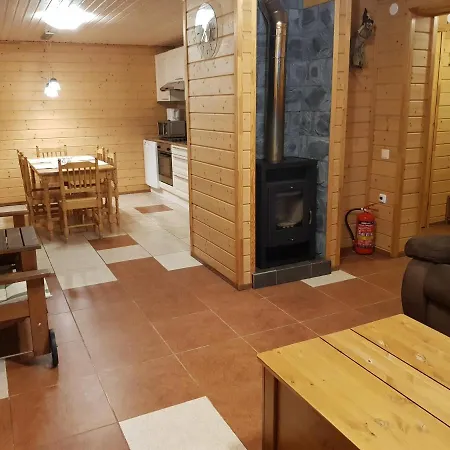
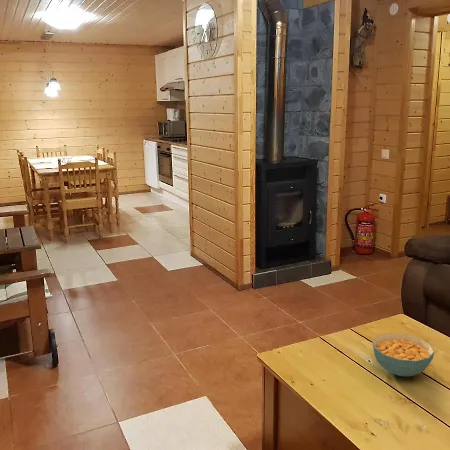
+ cereal bowl [371,332,435,377]
